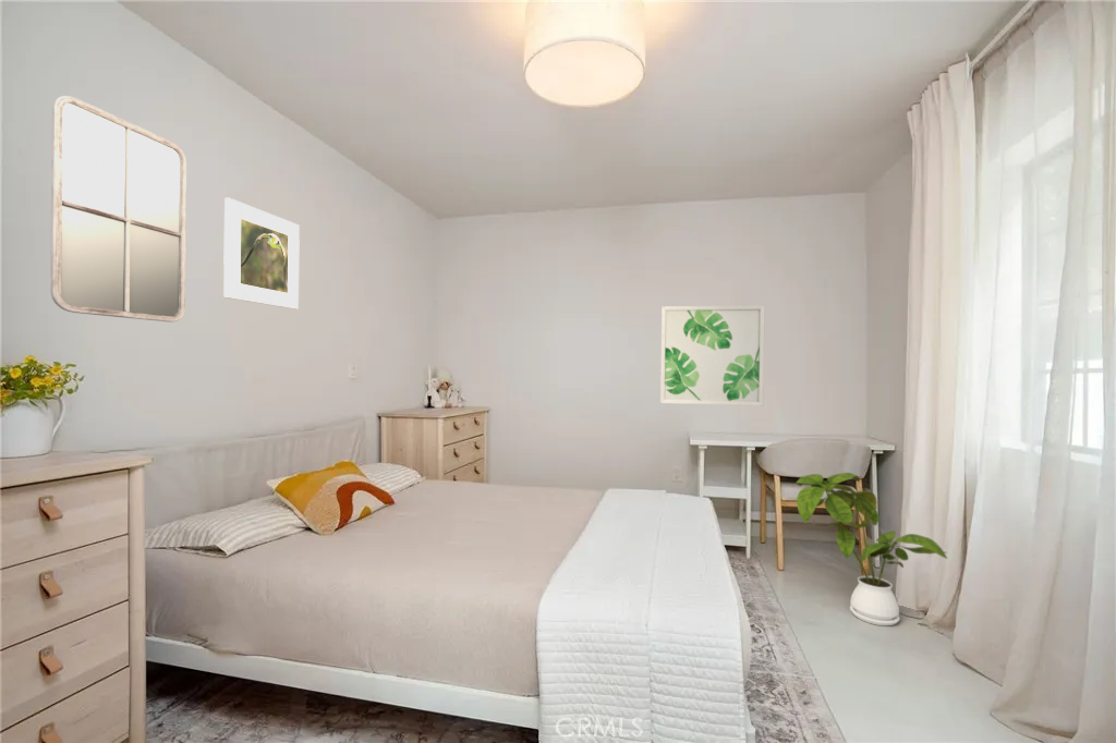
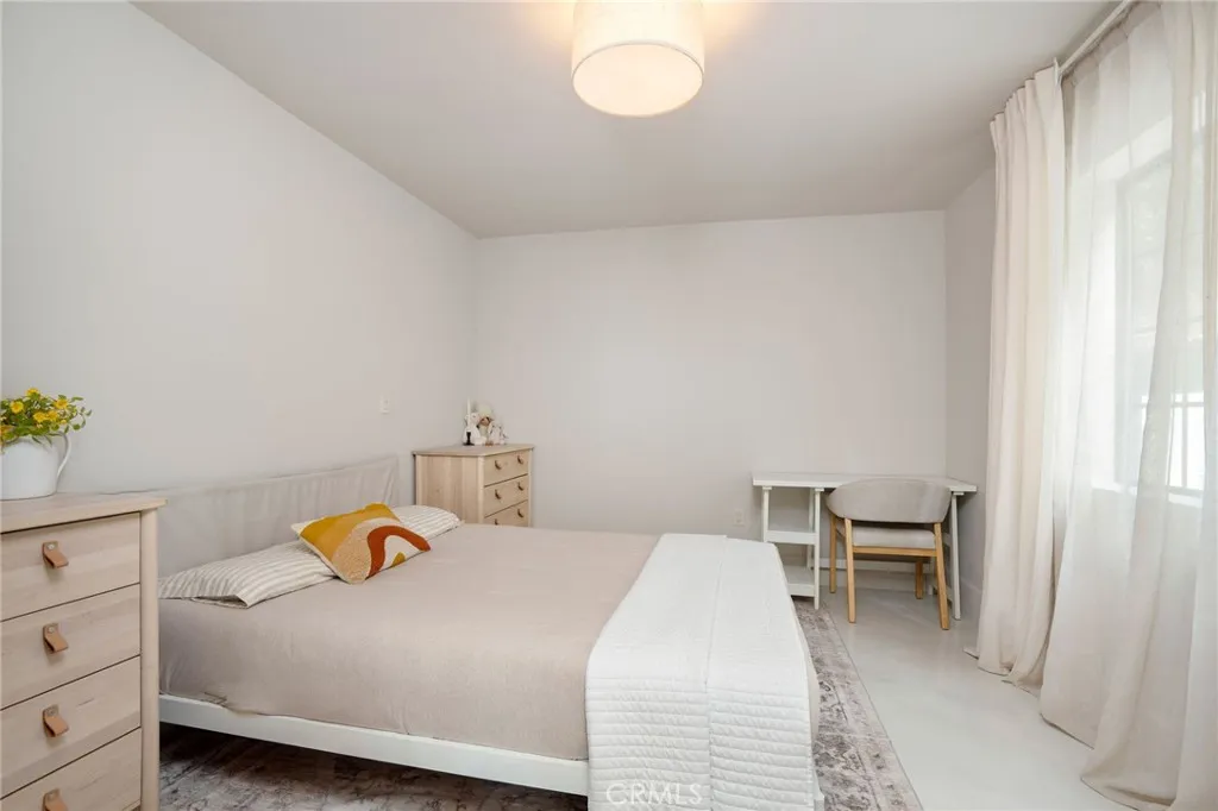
- house plant [794,472,949,626]
- wall art [659,304,766,407]
- home mirror [49,95,187,322]
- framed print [222,197,301,310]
